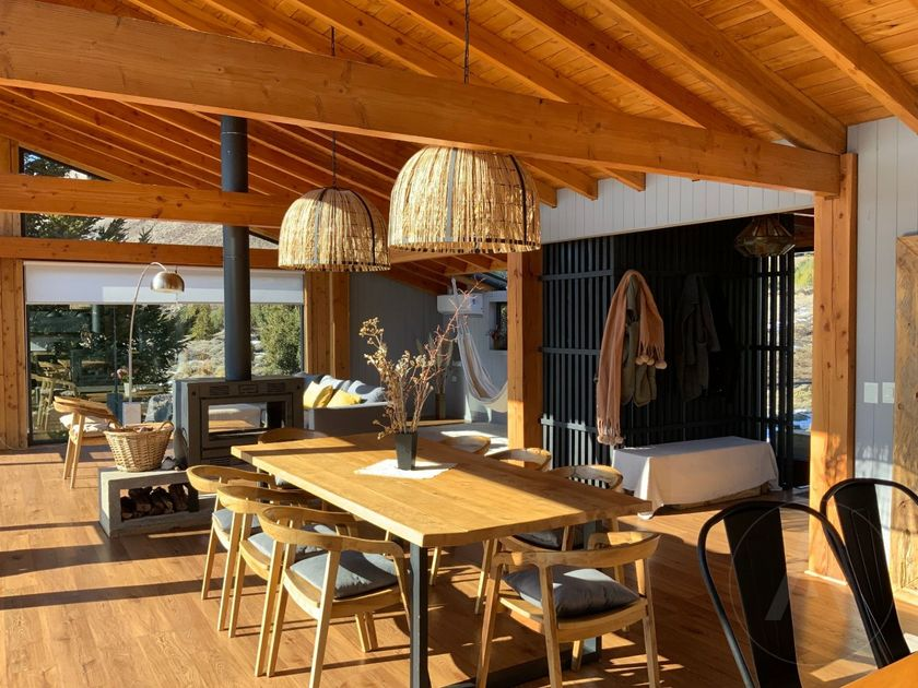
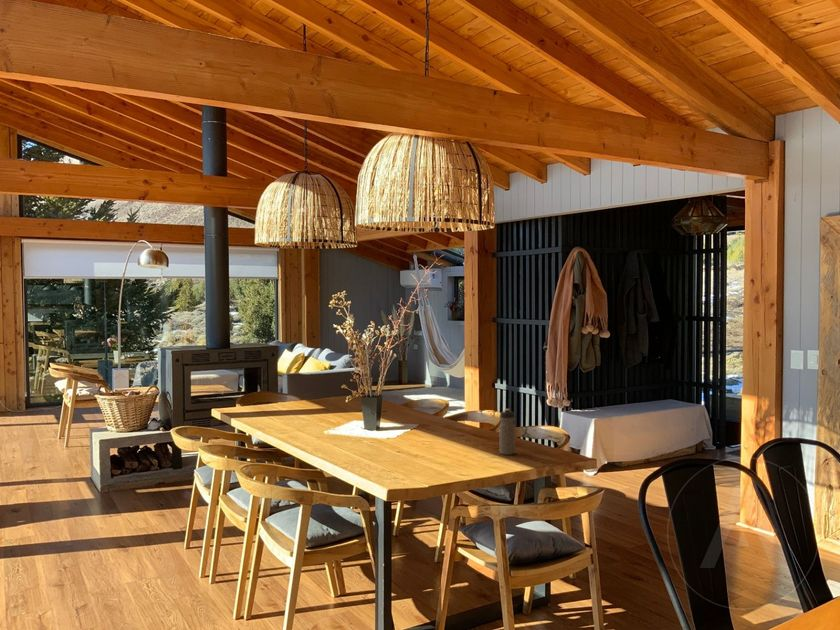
+ water bottle [498,408,516,456]
